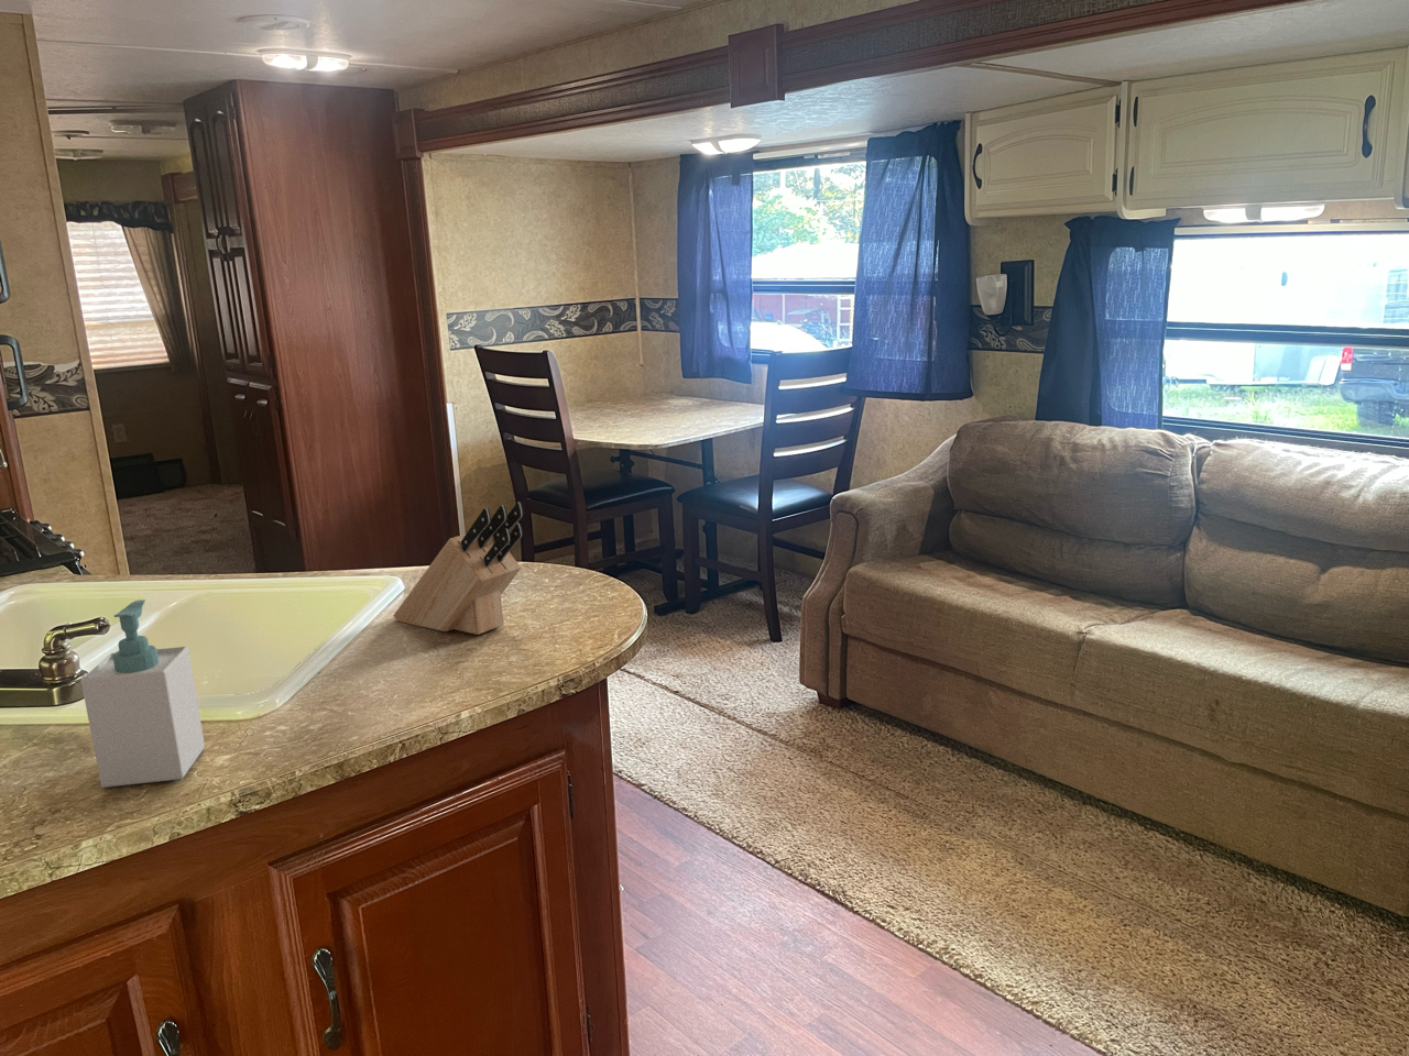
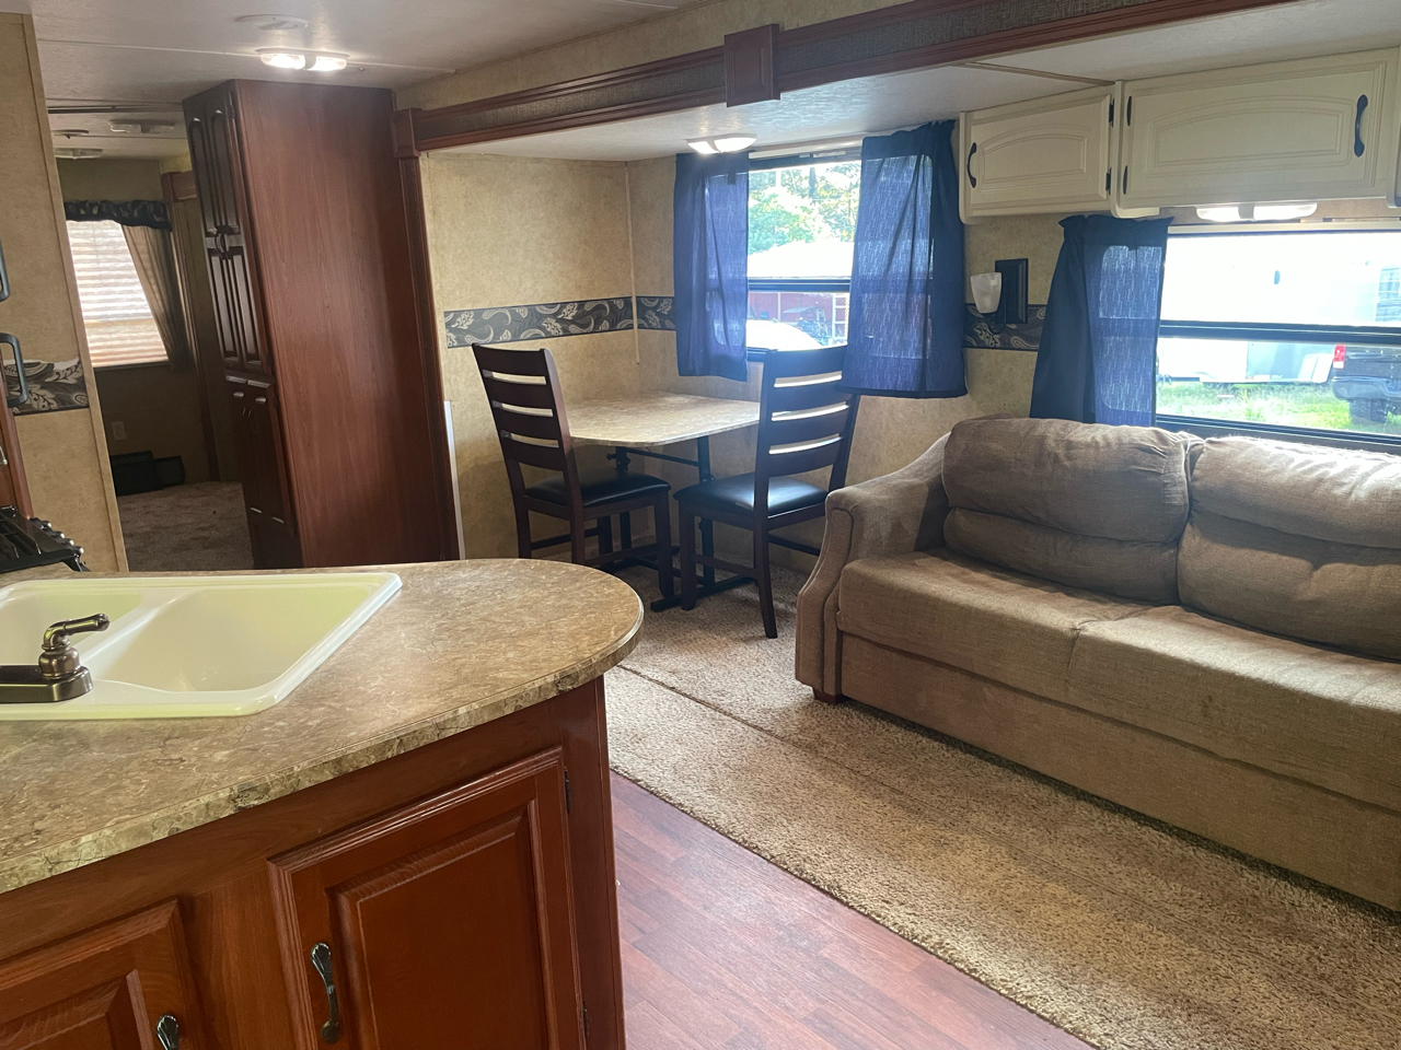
- soap bottle [80,598,206,789]
- knife block [392,501,524,636]
